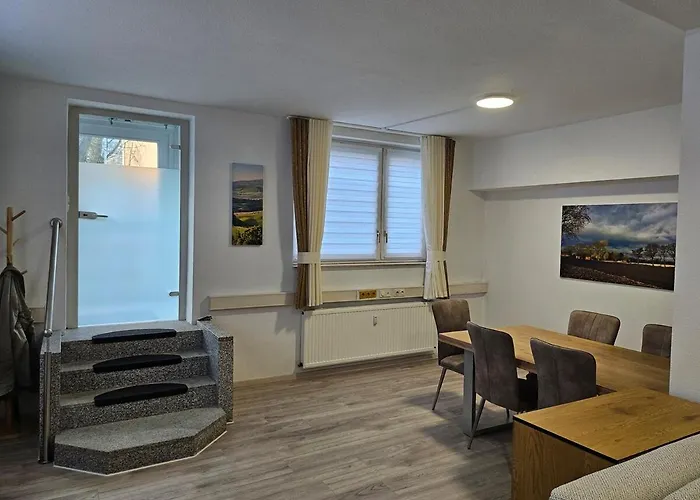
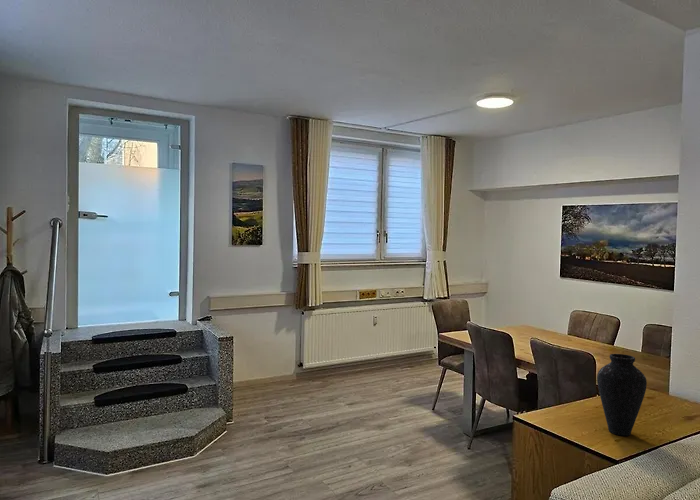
+ vase [596,353,648,437]
